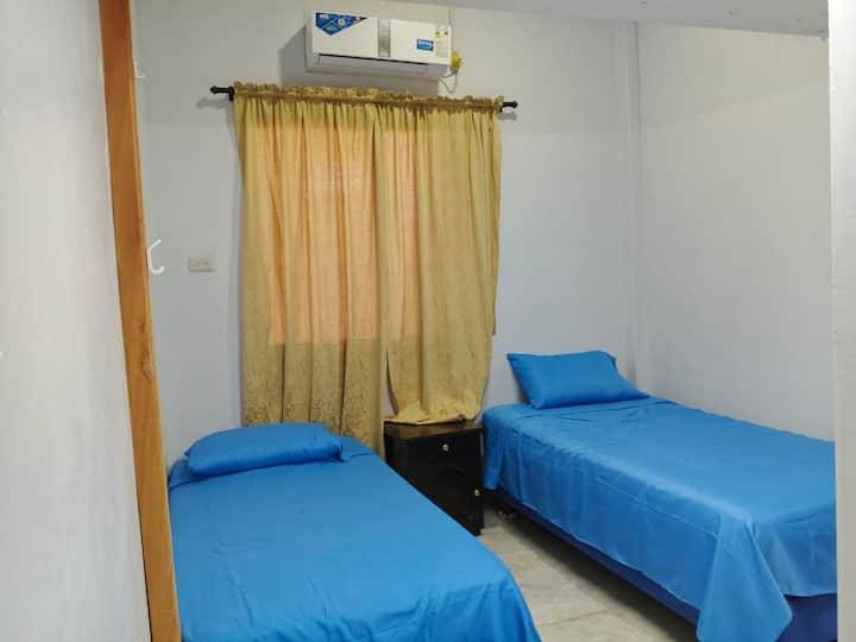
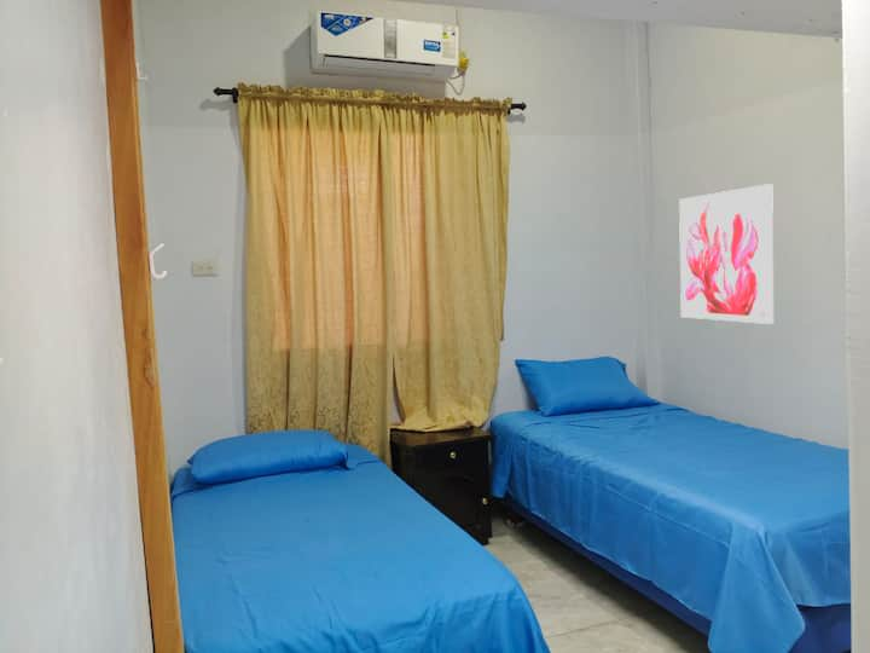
+ wall art [678,183,775,325]
